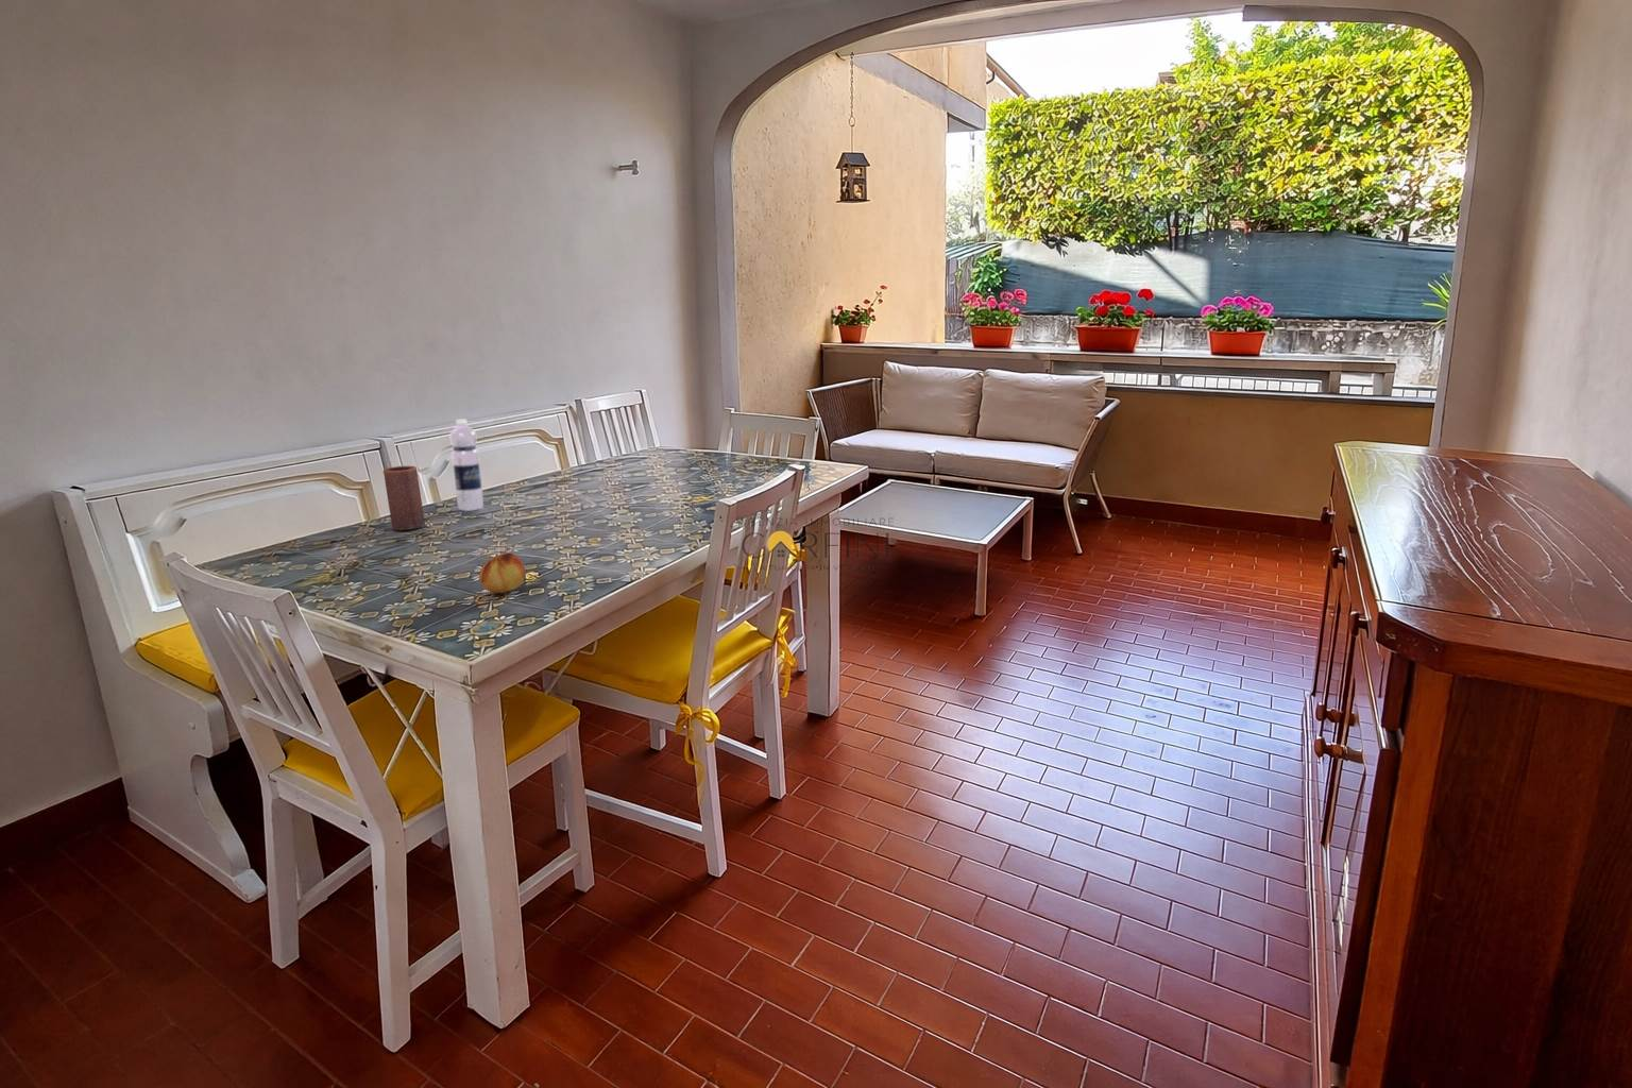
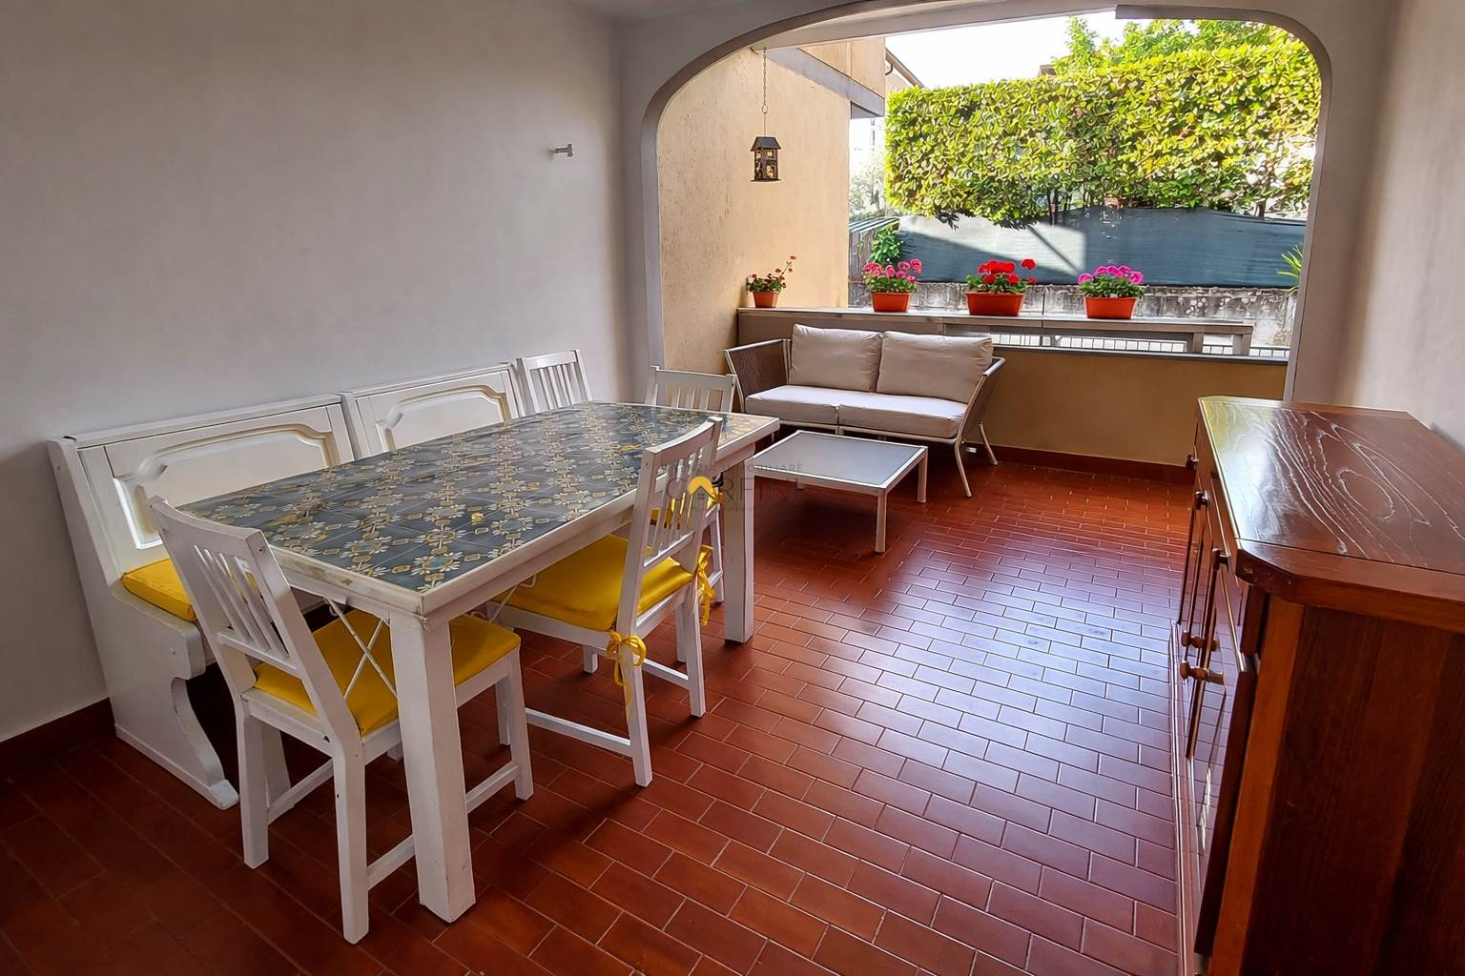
- fruit [478,551,526,594]
- water bottle [448,419,484,512]
- candle [382,465,426,531]
